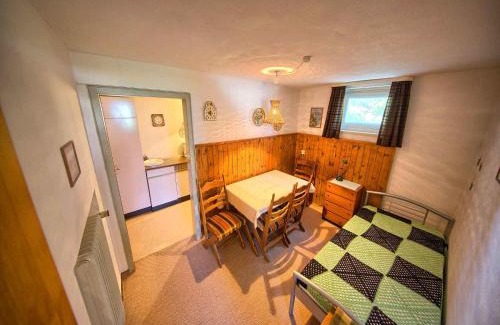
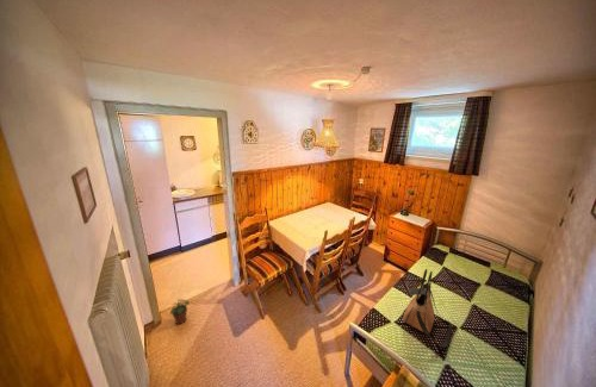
+ potted plant [168,298,191,325]
+ tote bag [403,268,453,349]
